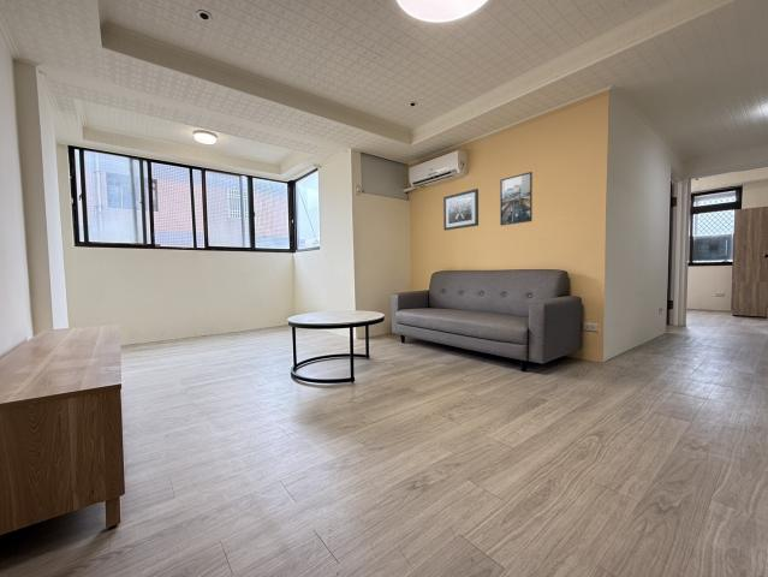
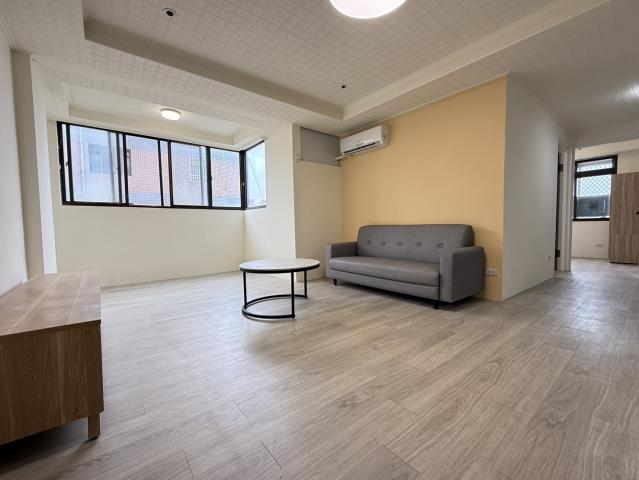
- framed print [499,171,534,227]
- wall art [442,188,480,232]
